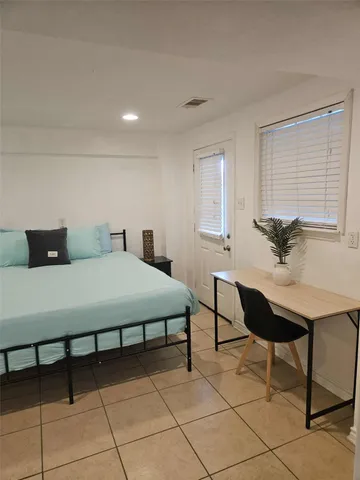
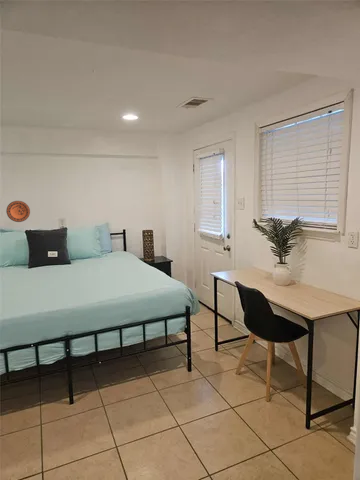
+ decorative plate [5,200,31,223]
